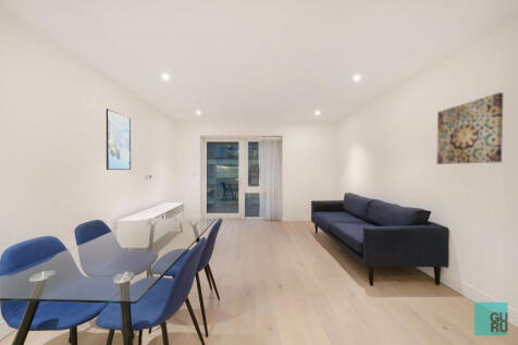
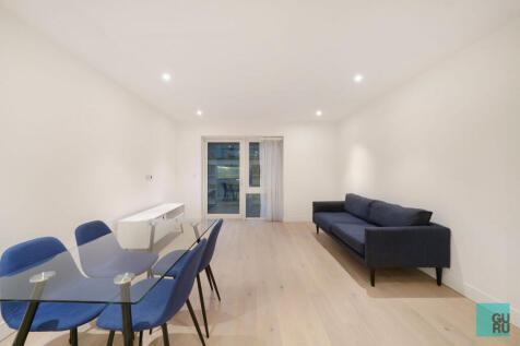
- wall art [436,91,504,165]
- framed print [106,108,132,171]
